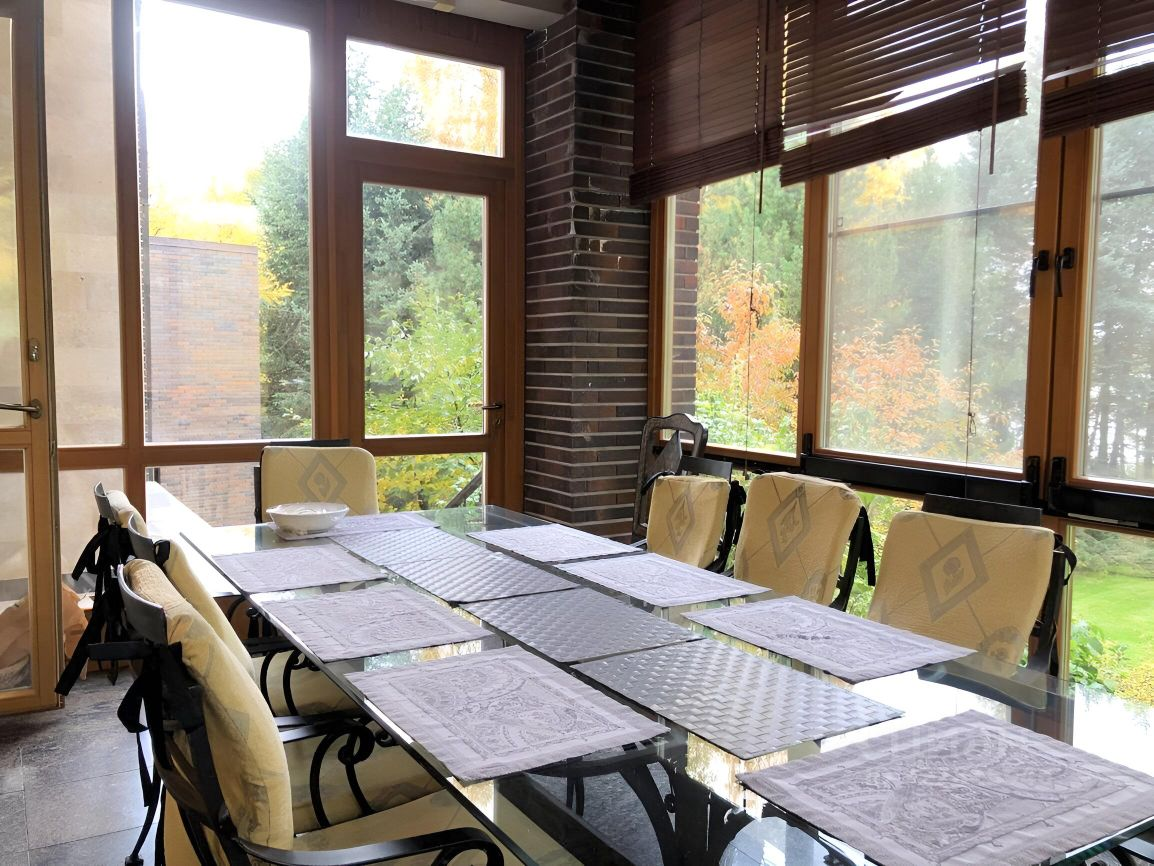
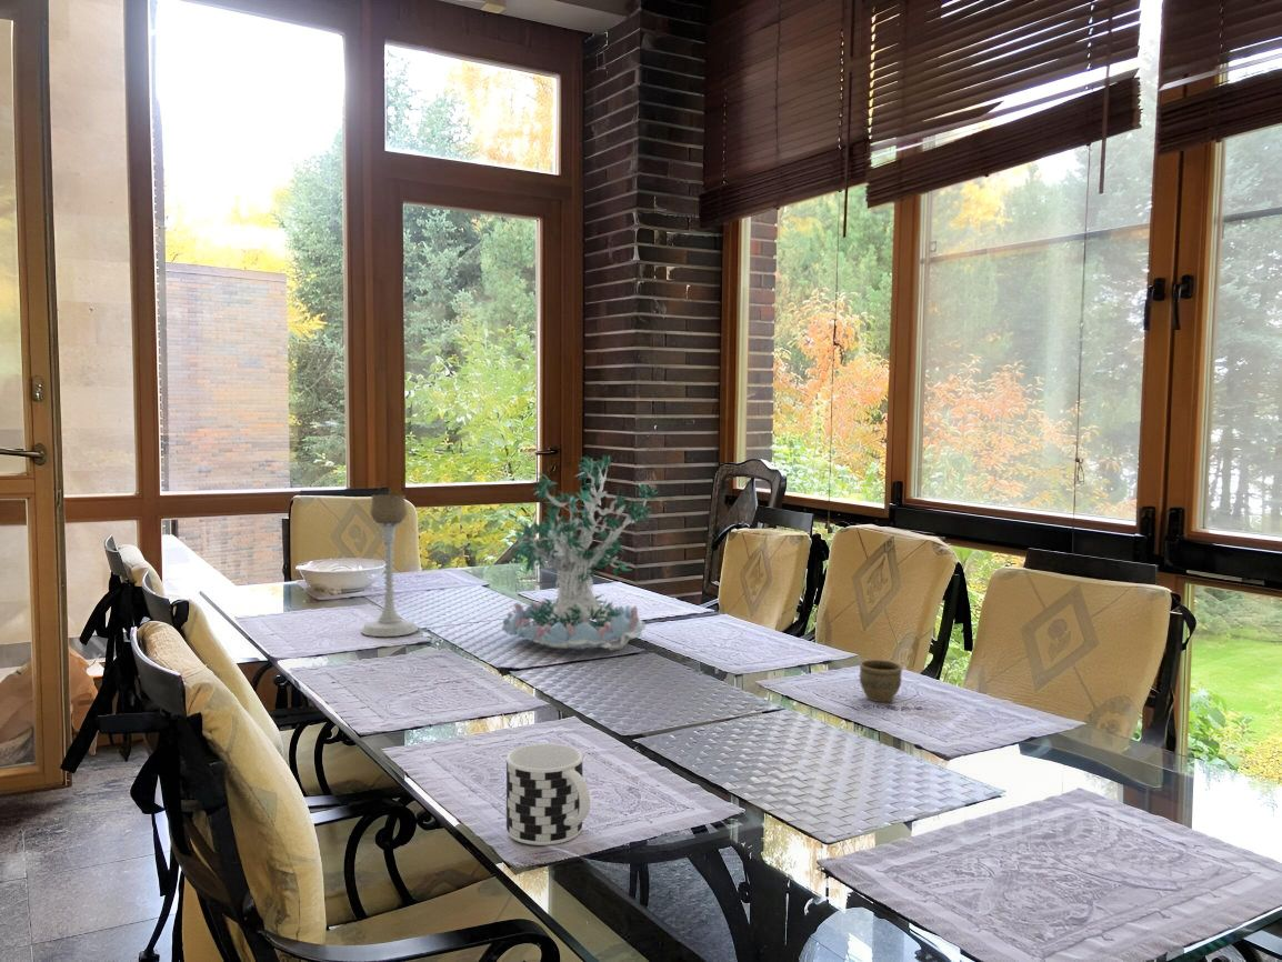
+ cup [505,743,591,846]
+ plant [501,453,660,651]
+ cup [859,659,903,703]
+ candle holder [360,493,419,638]
